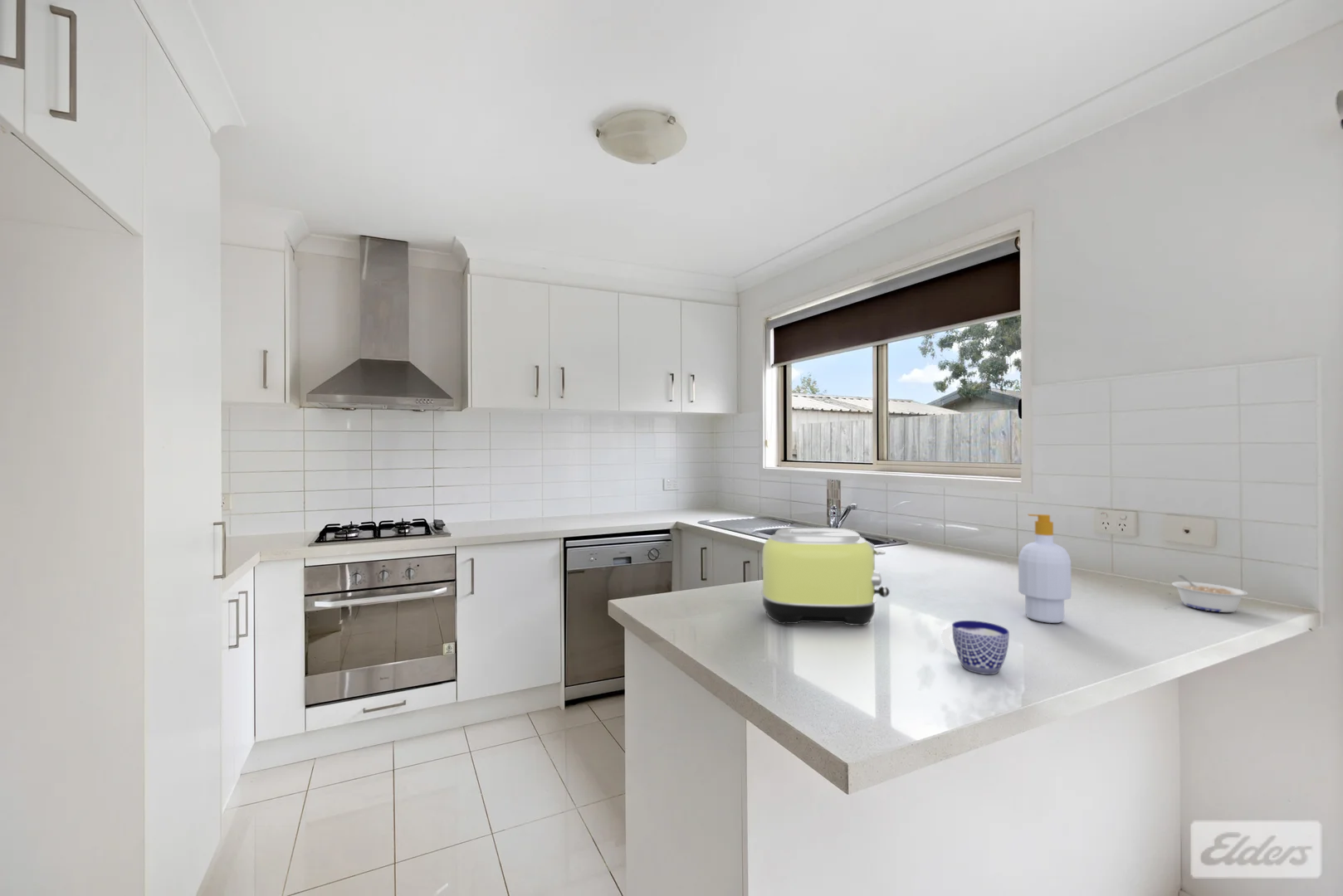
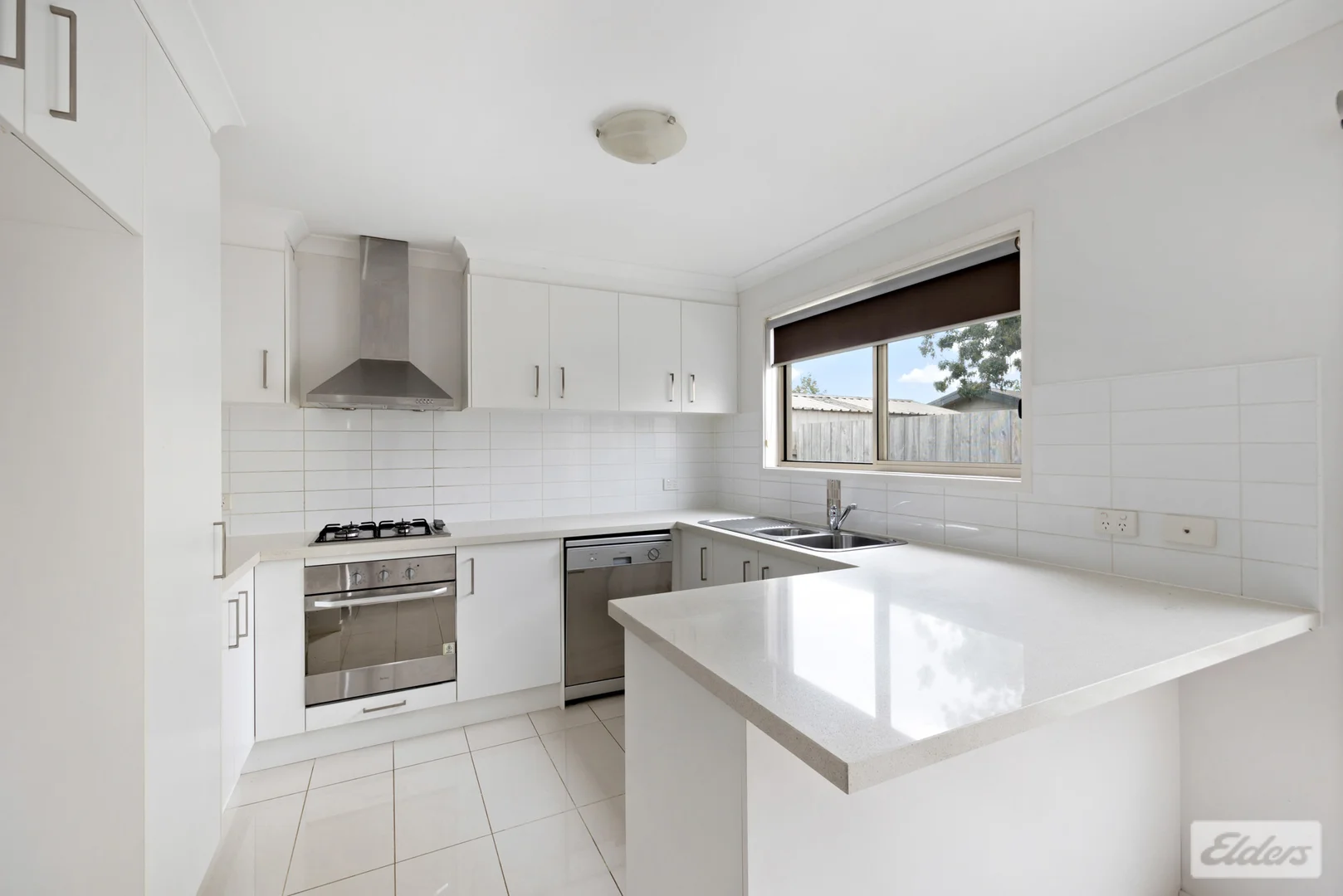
- cup [940,620,1010,675]
- toaster [760,527,891,626]
- legume [1171,574,1248,613]
- soap bottle [1018,514,1072,624]
